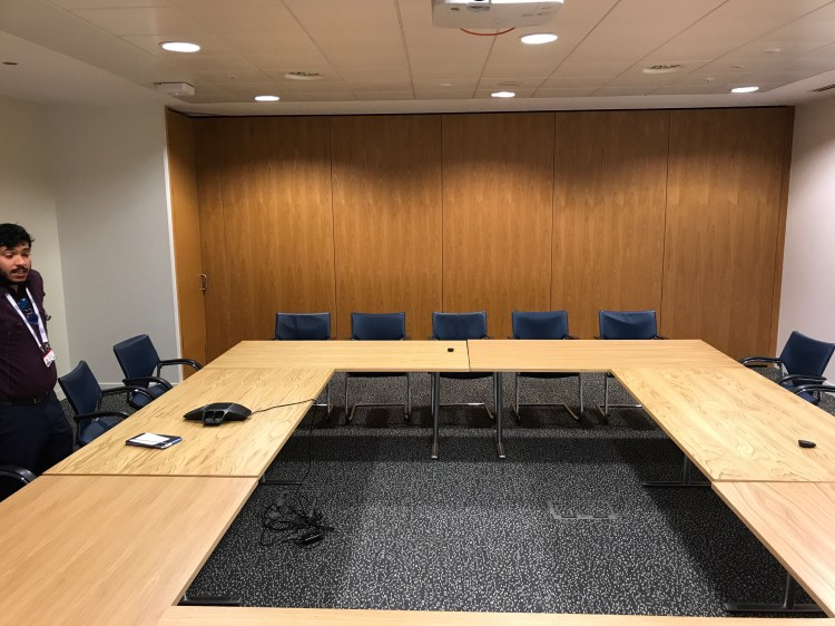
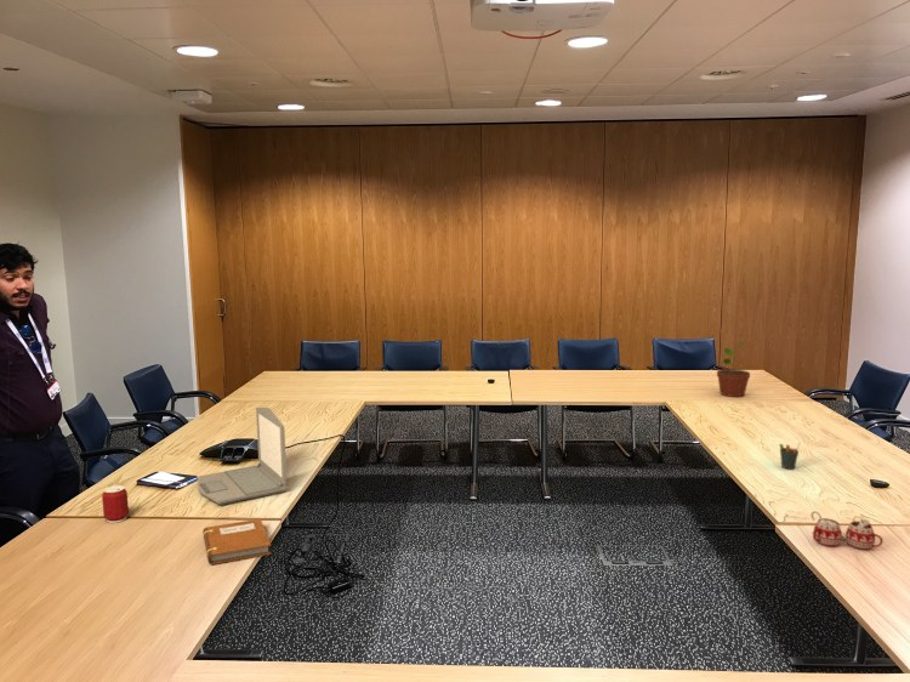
+ laptop [197,407,290,506]
+ mug [809,510,885,551]
+ can [101,484,130,524]
+ pen holder [779,443,801,471]
+ notebook [201,517,272,566]
+ potted plant [716,341,751,398]
